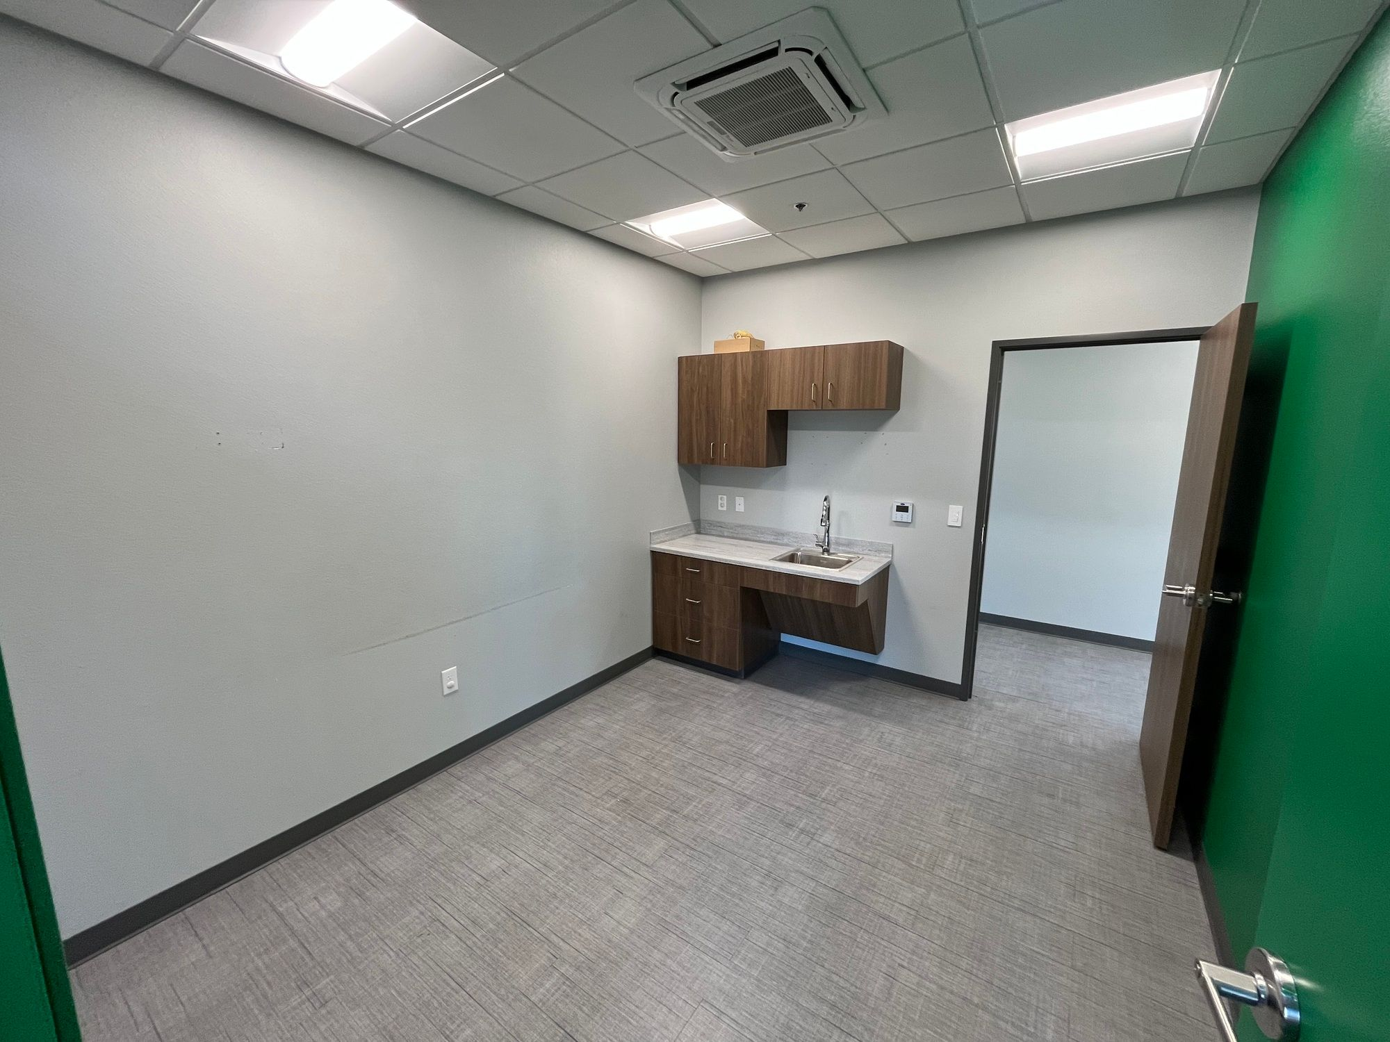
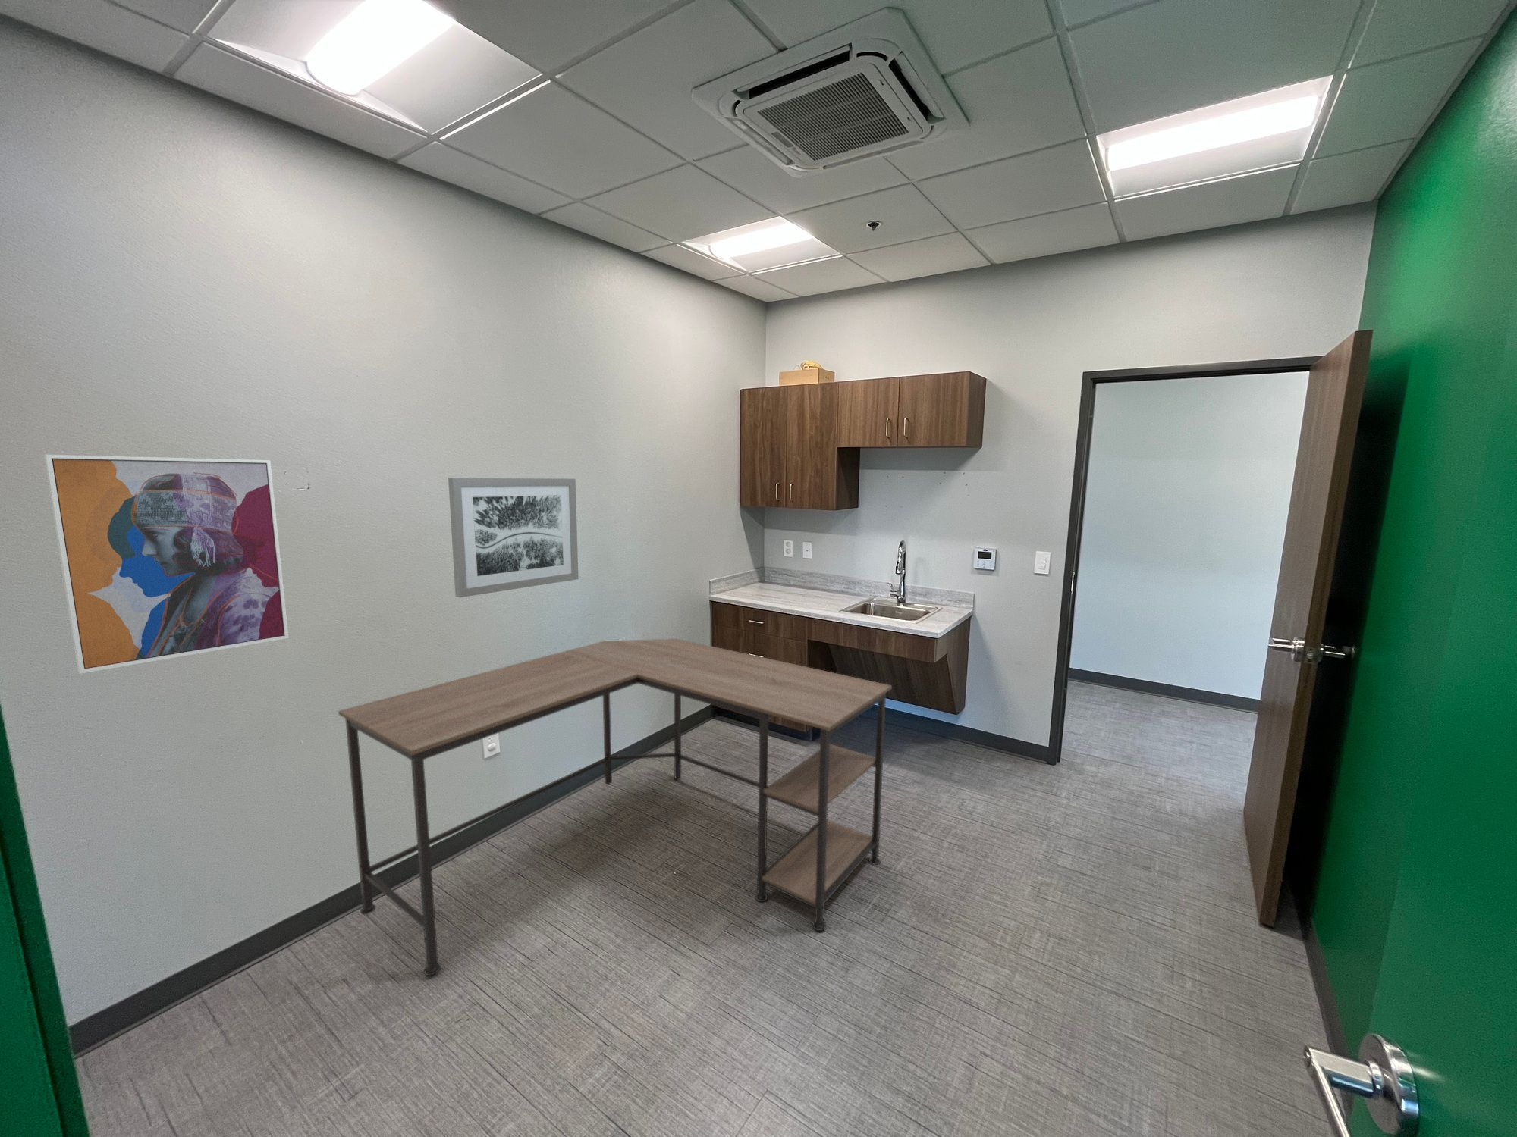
+ desk [338,638,892,976]
+ wall art [43,454,290,675]
+ wall art [448,477,579,598]
